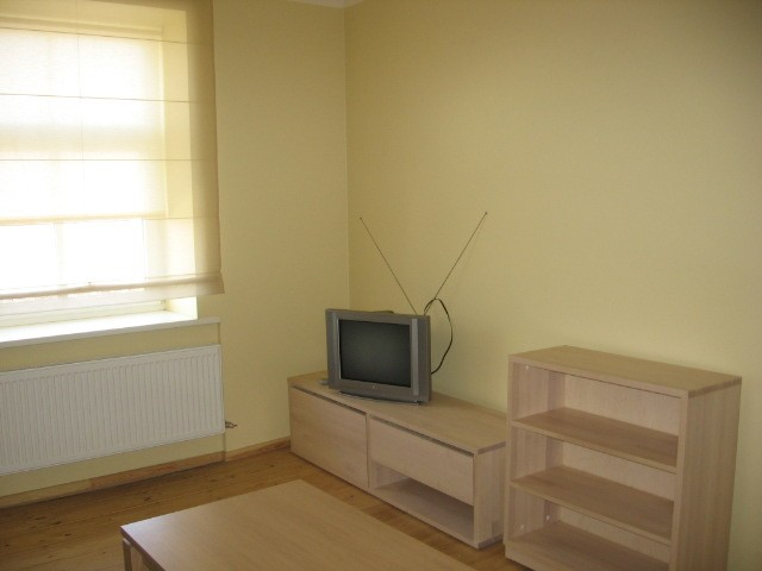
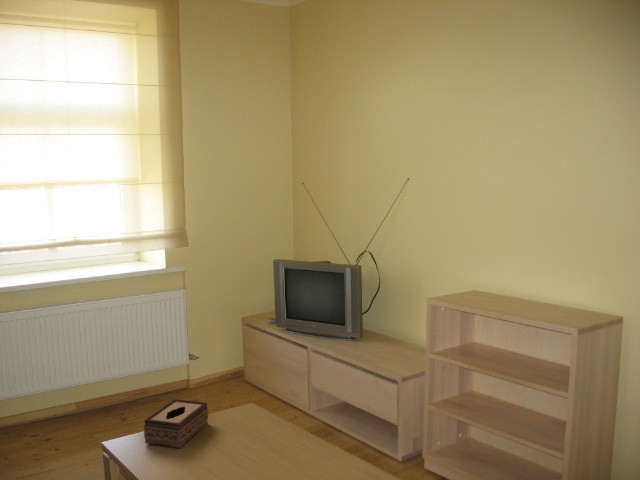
+ tissue box [143,398,209,449]
